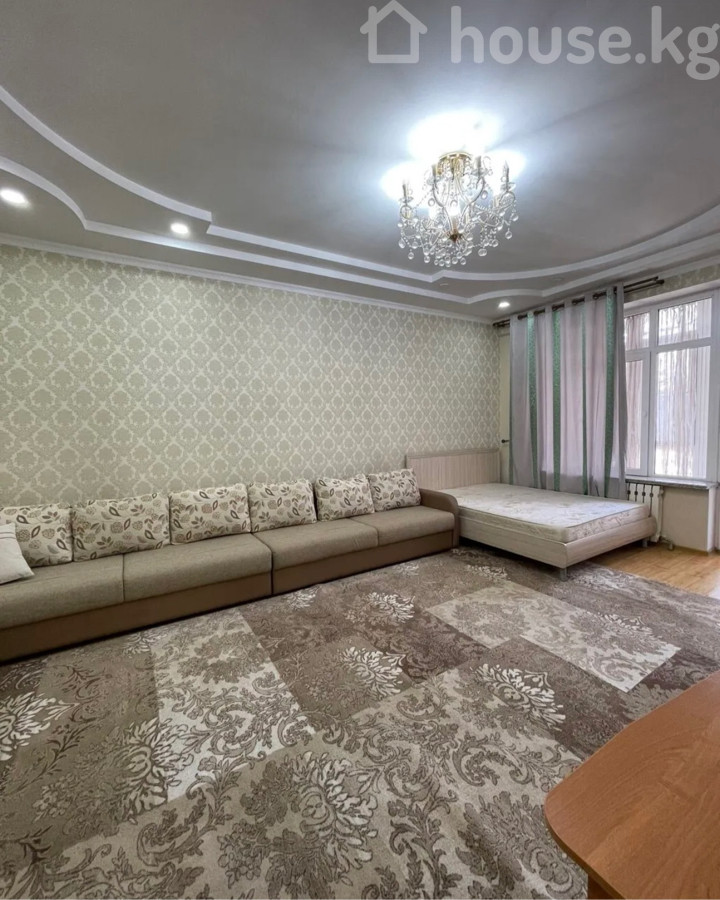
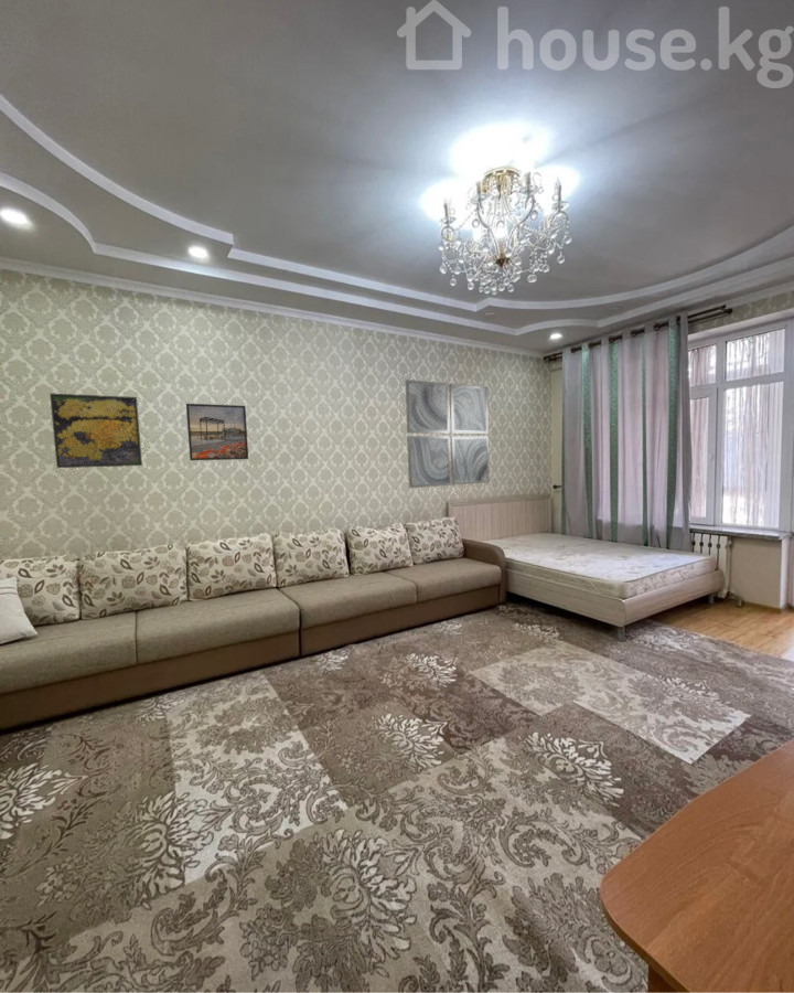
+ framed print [49,393,143,469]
+ wall art [405,378,491,489]
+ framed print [185,403,249,461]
